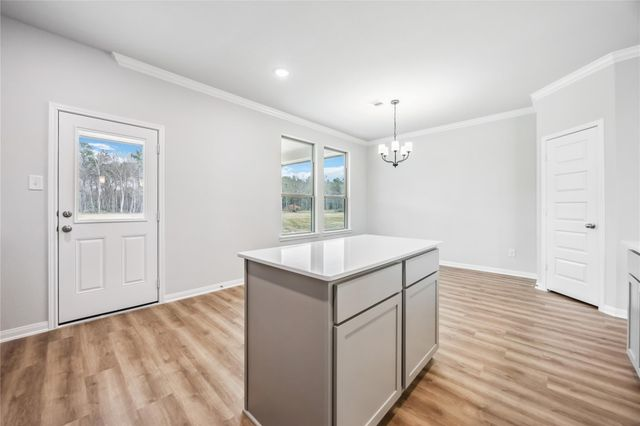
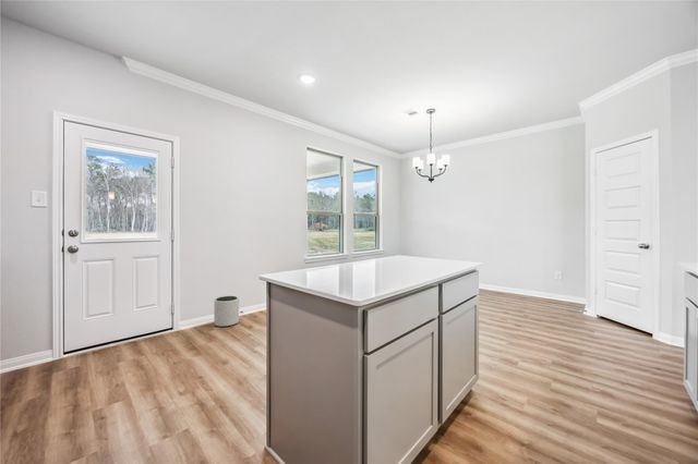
+ plant pot [213,295,240,328]
